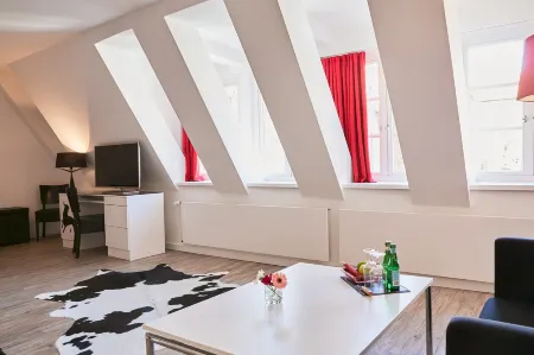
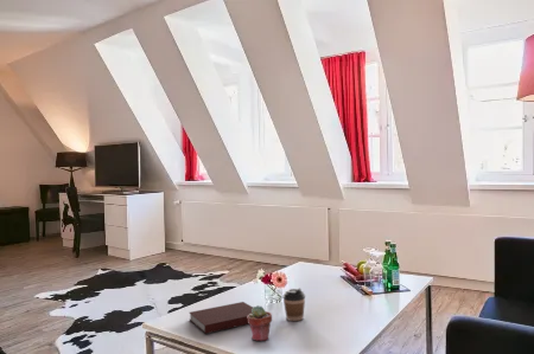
+ notebook [189,301,253,335]
+ potted succulent [247,304,273,342]
+ coffee cup [281,288,306,322]
